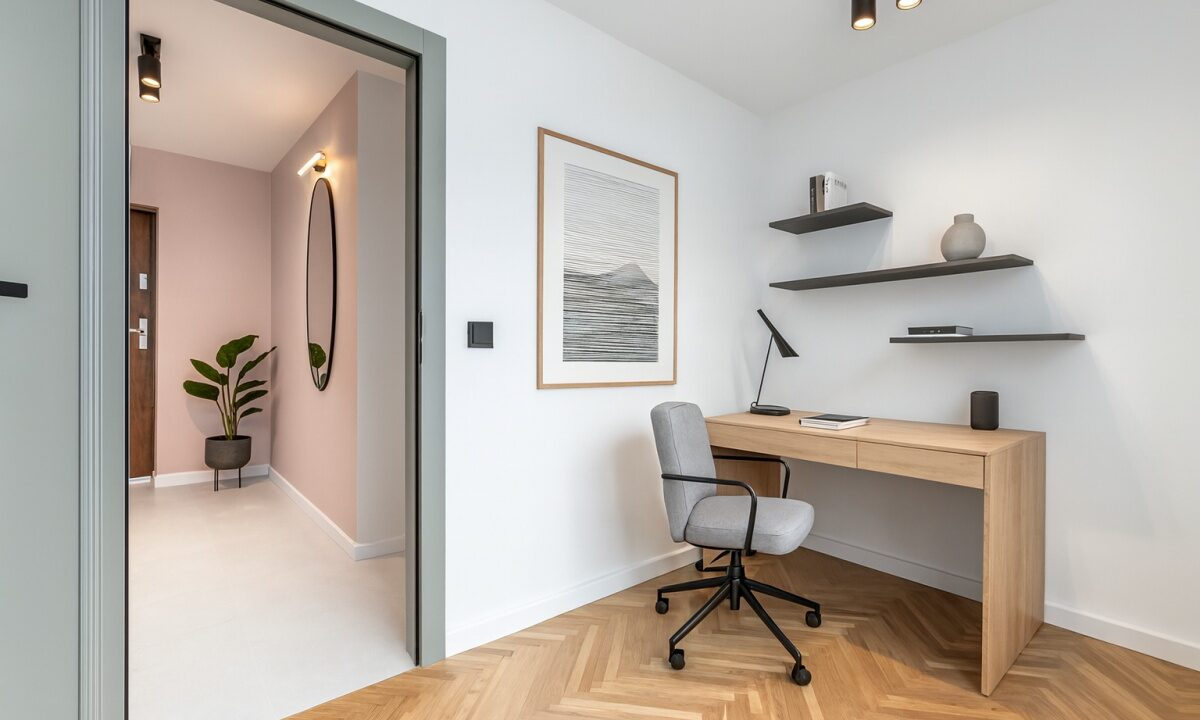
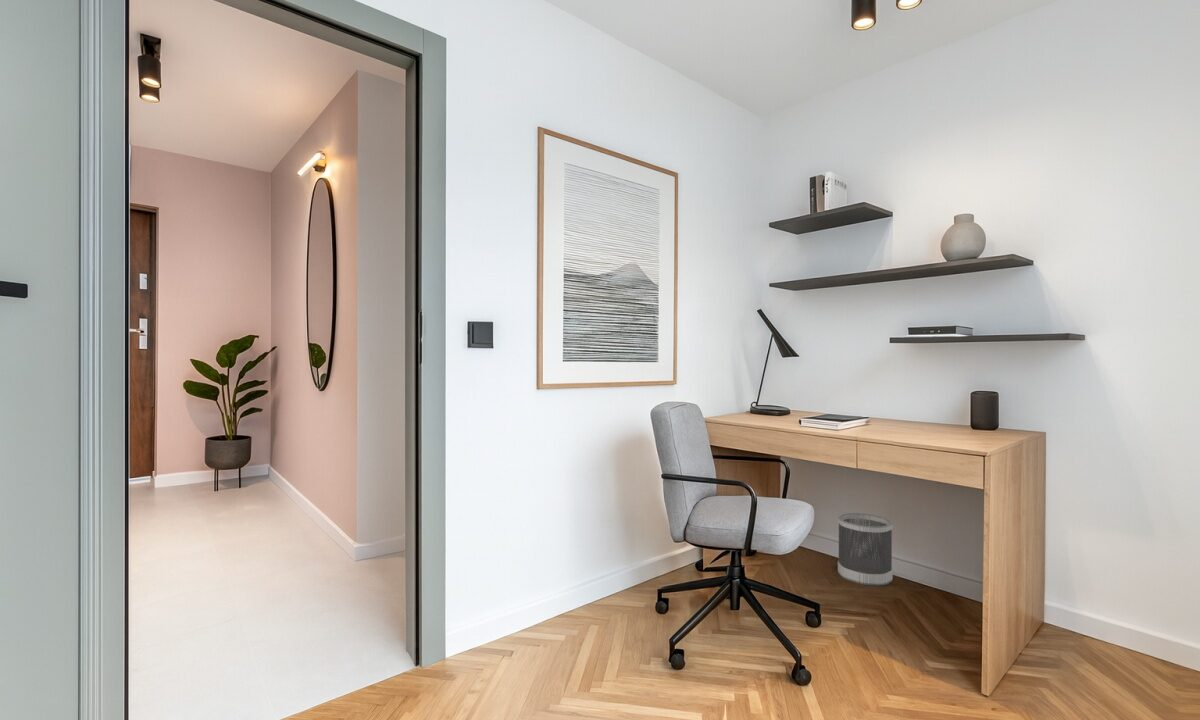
+ wastebasket [837,512,894,587]
